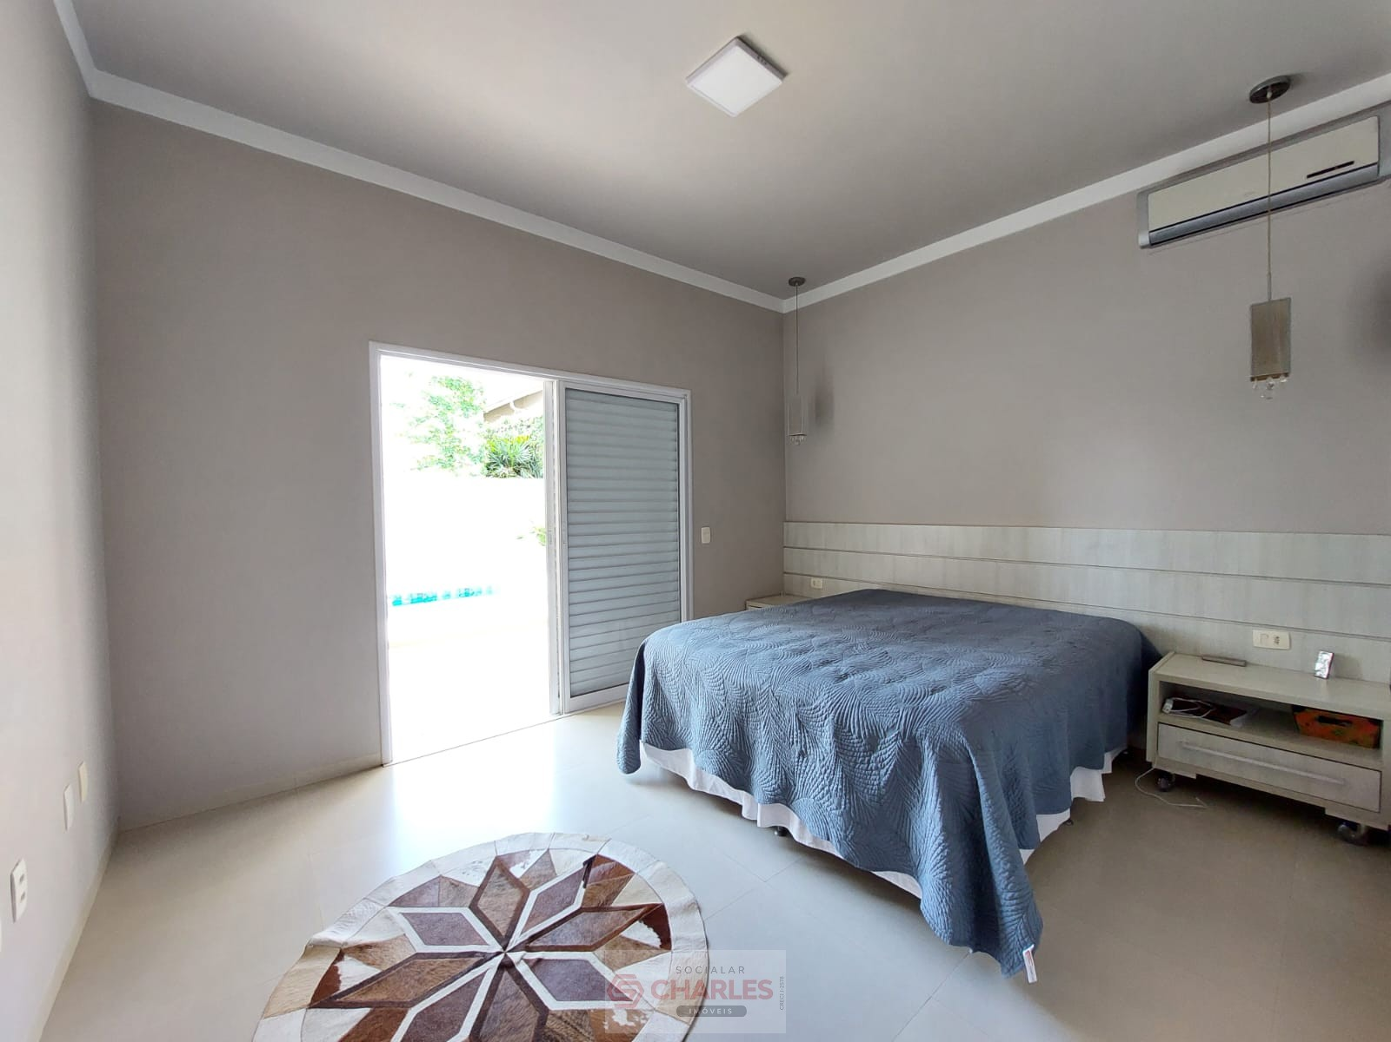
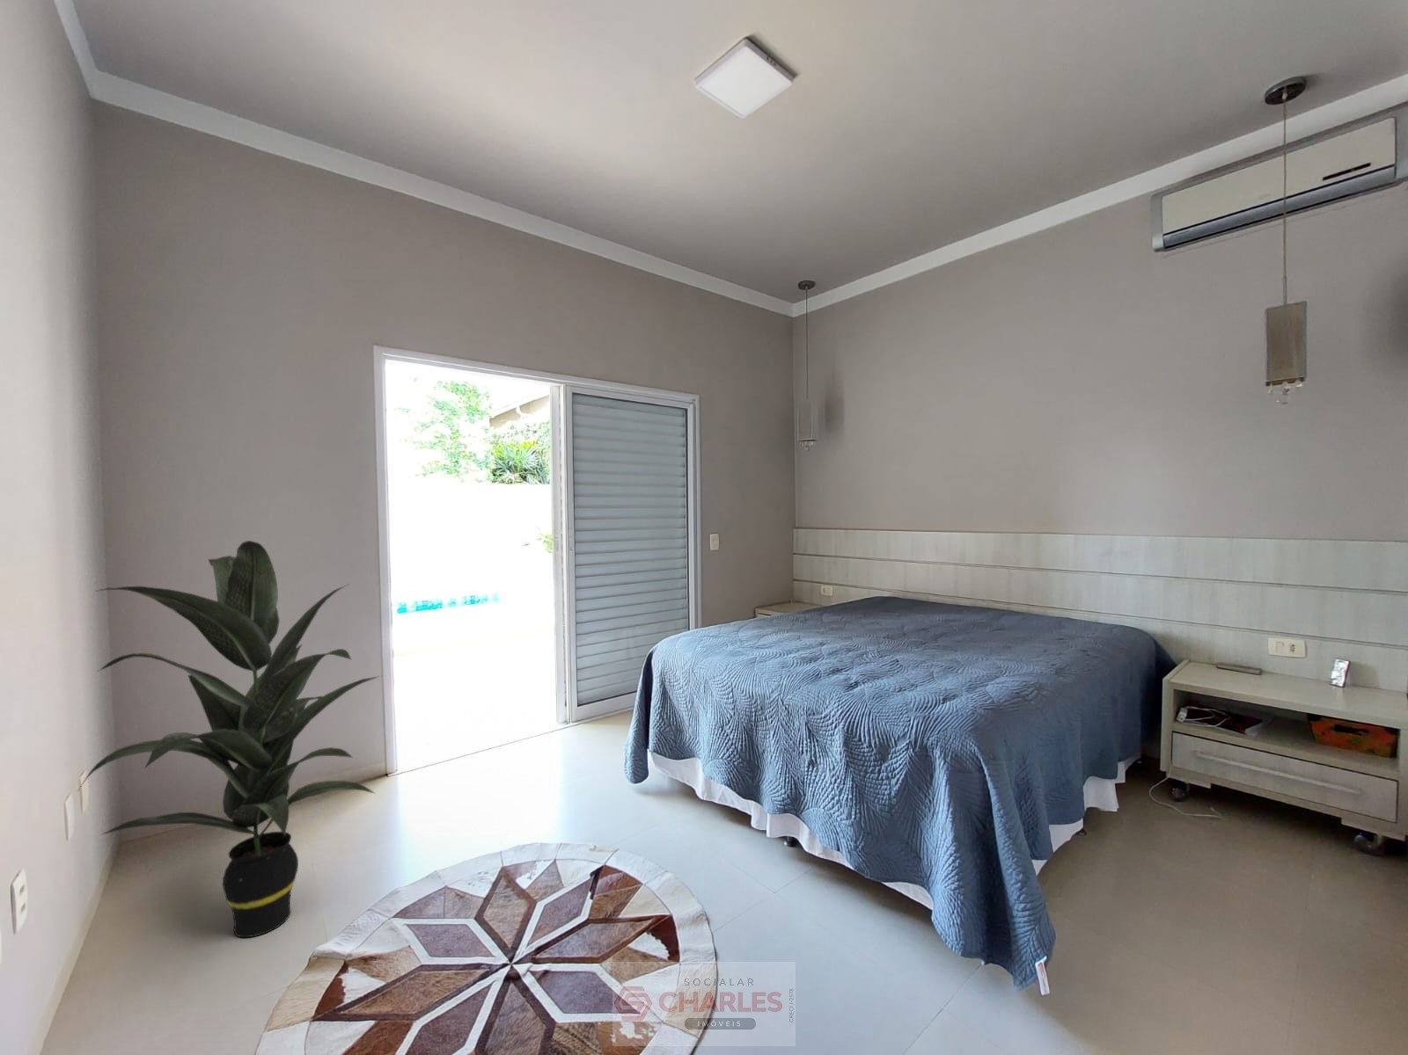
+ indoor plant [76,540,381,938]
